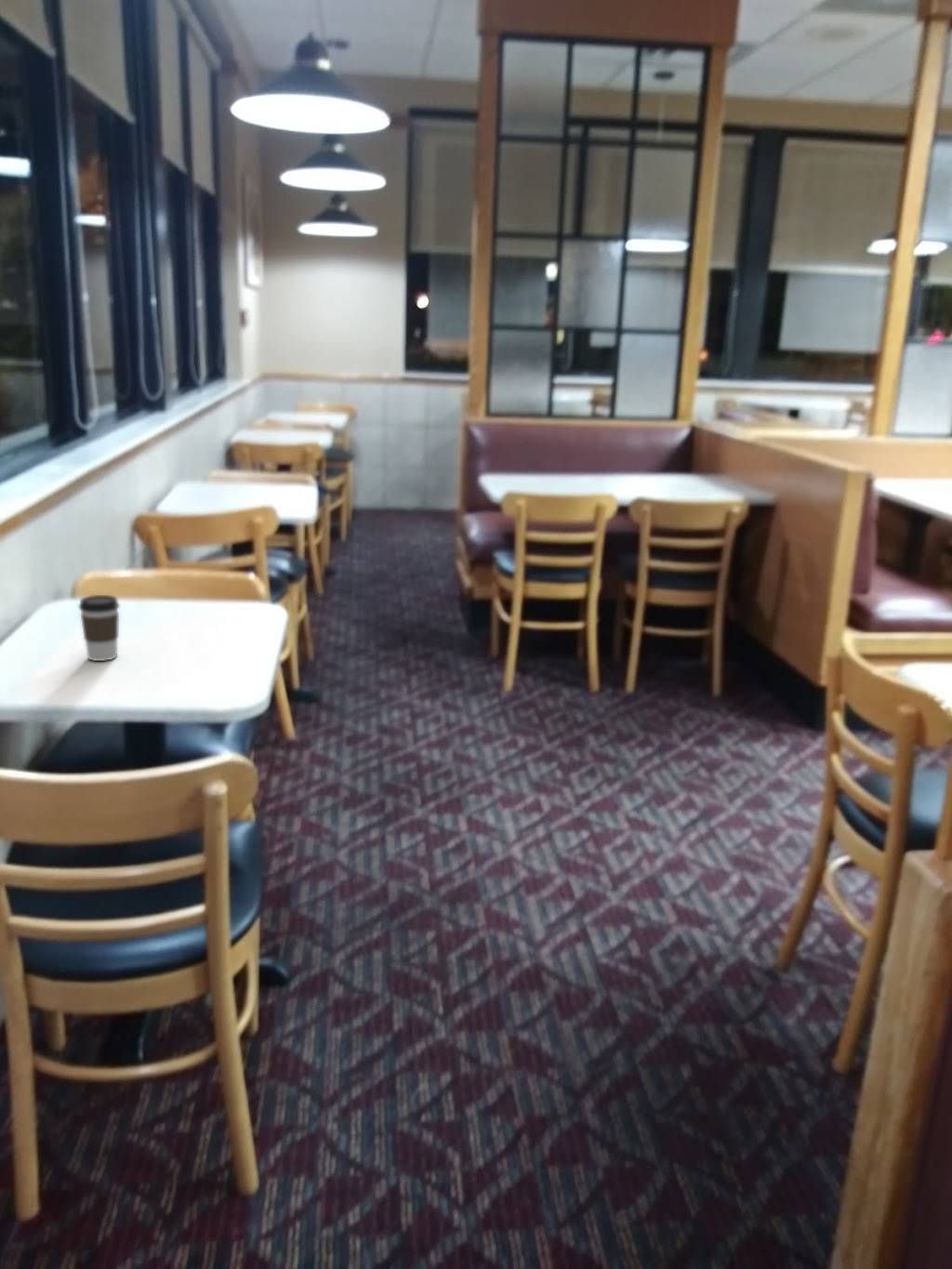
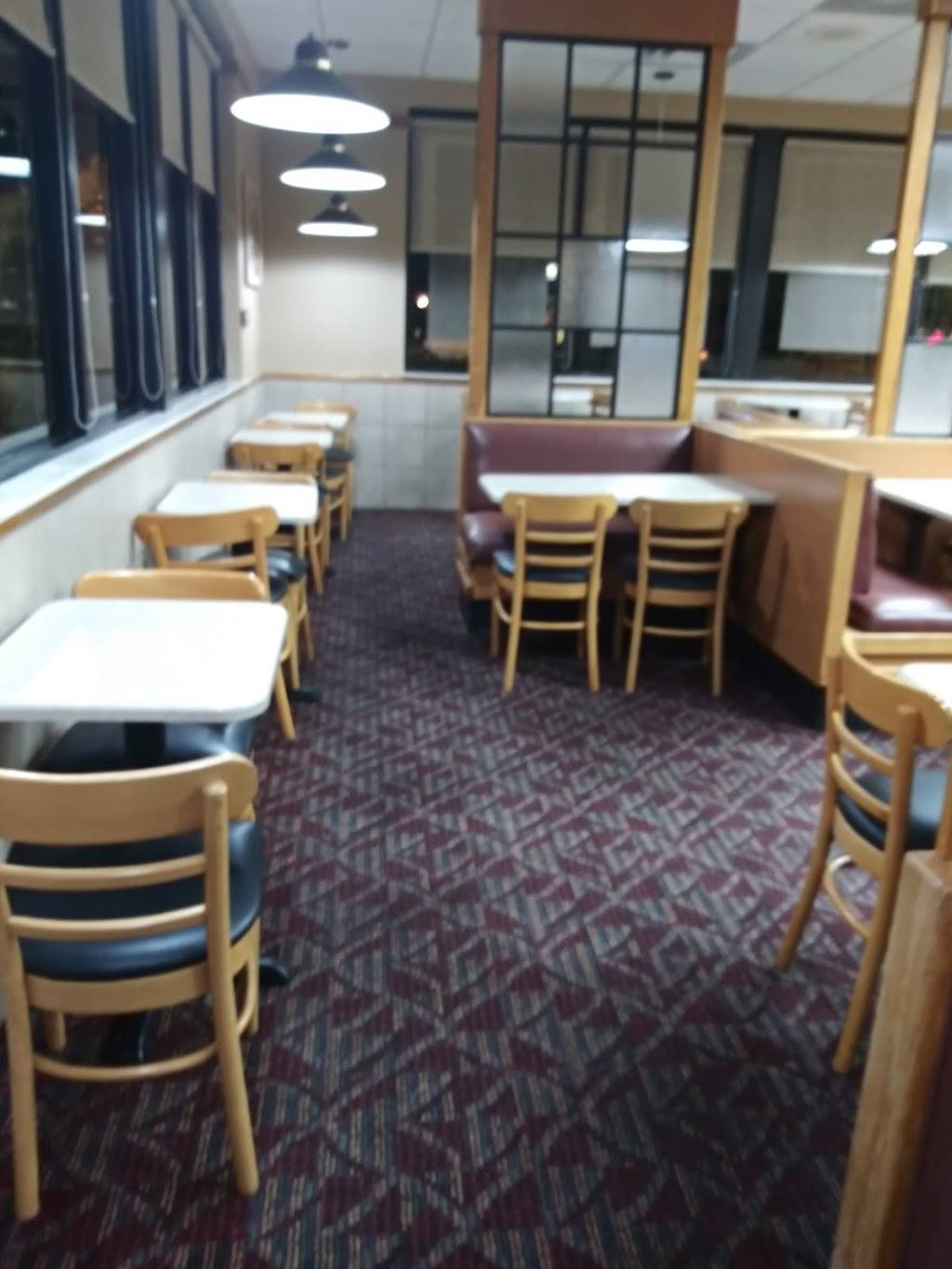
- coffee cup [78,594,121,662]
